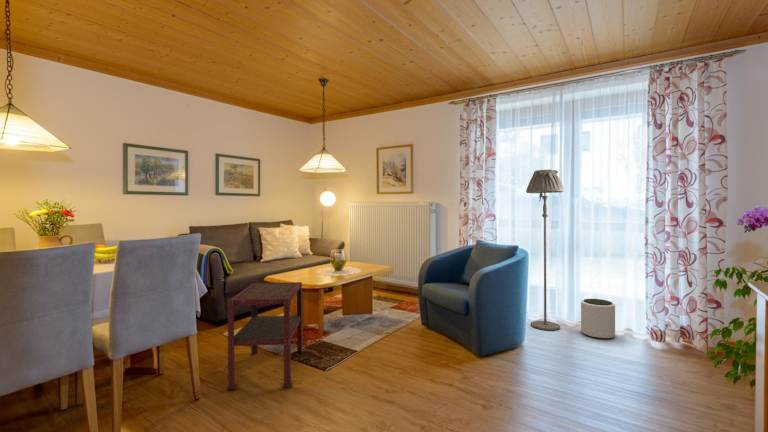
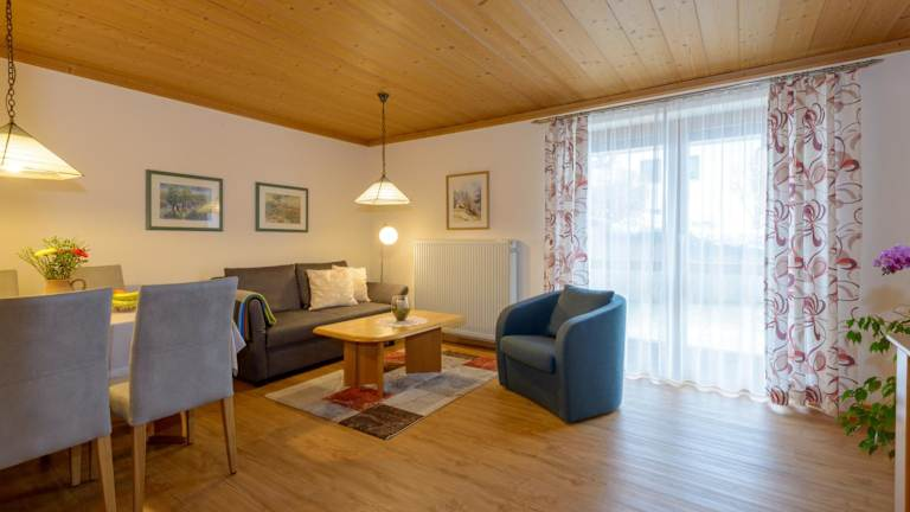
- plant pot [580,298,616,340]
- floor lamp [525,169,565,331]
- side table [225,281,303,391]
